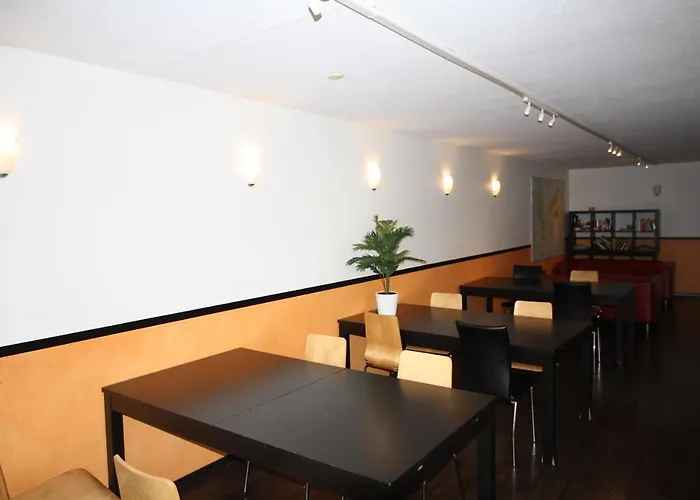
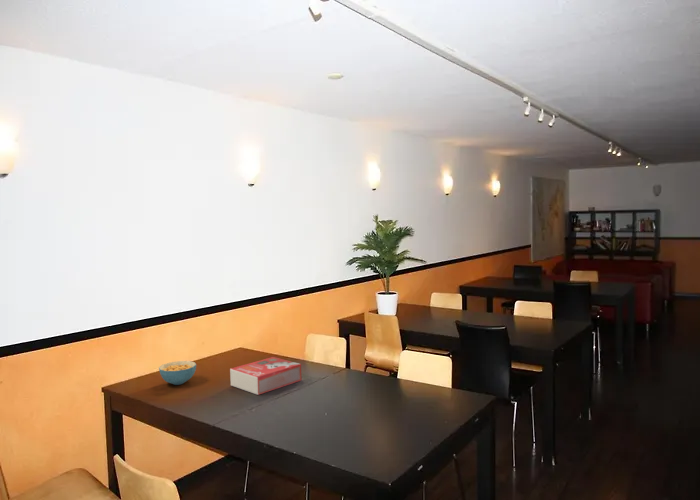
+ cereal bowl [158,360,197,386]
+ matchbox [229,356,302,396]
